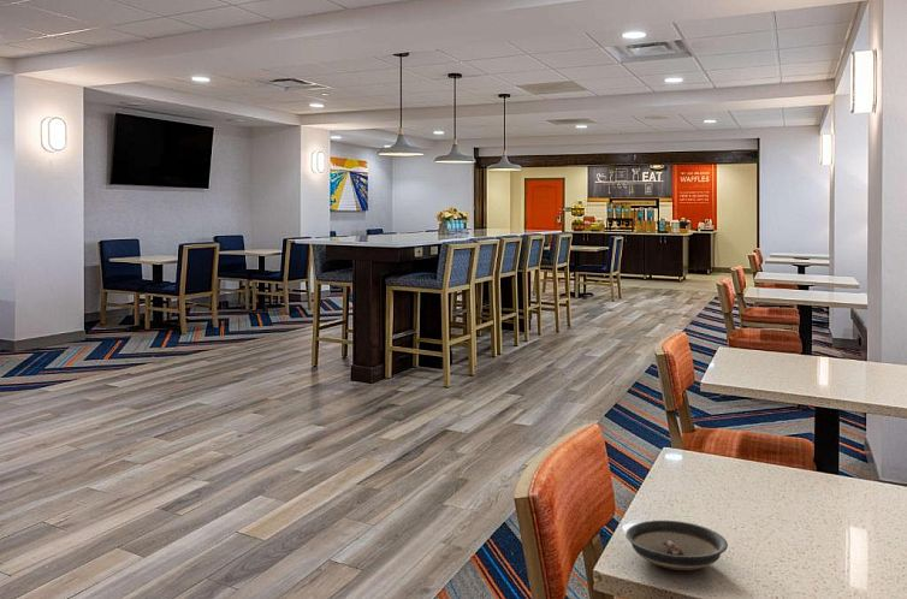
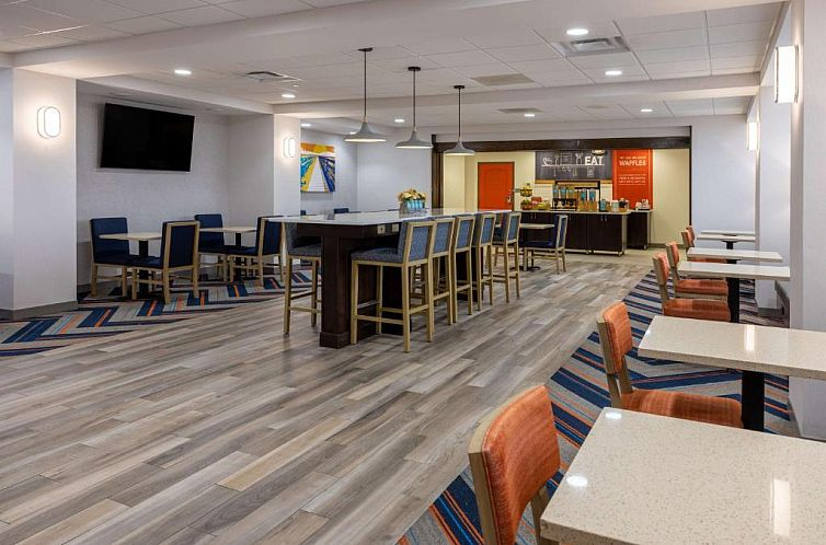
- saucer [624,520,729,571]
